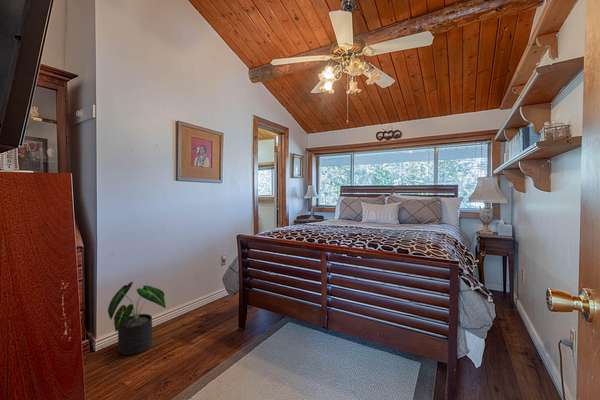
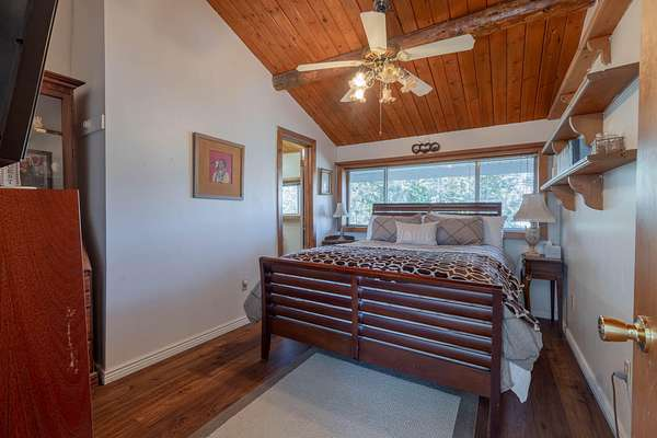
- potted plant [107,281,167,356]
